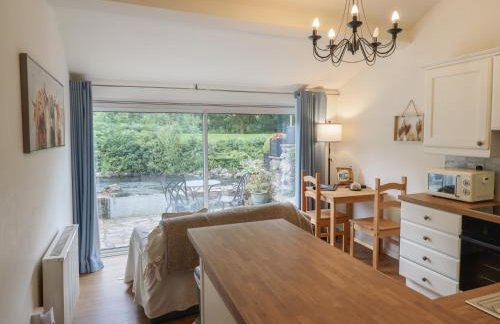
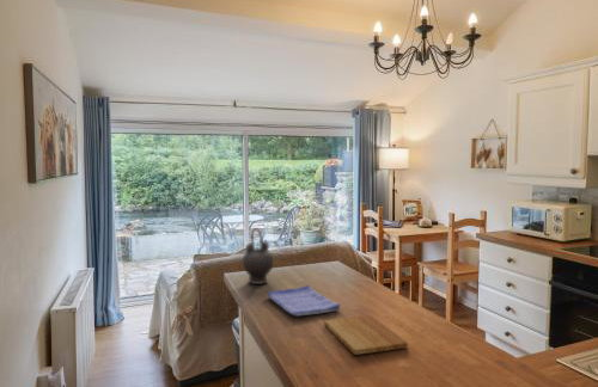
+ dish towel [267,284,341,317]
+ cutting board [323,314,409,356]
+ teapot [240,227,275,285]
